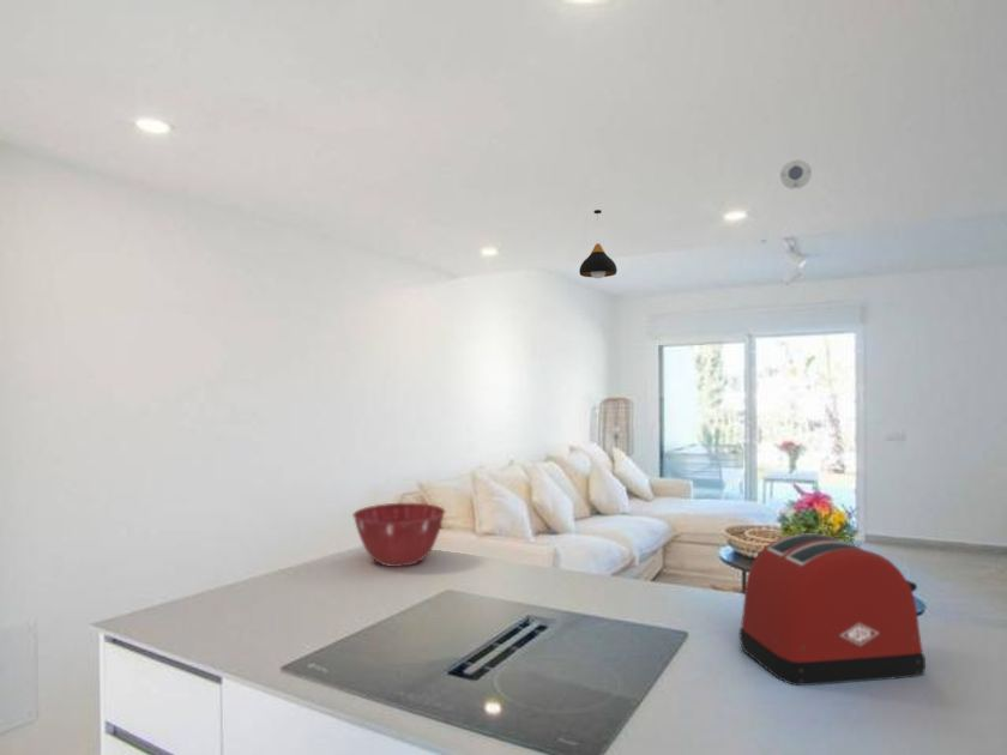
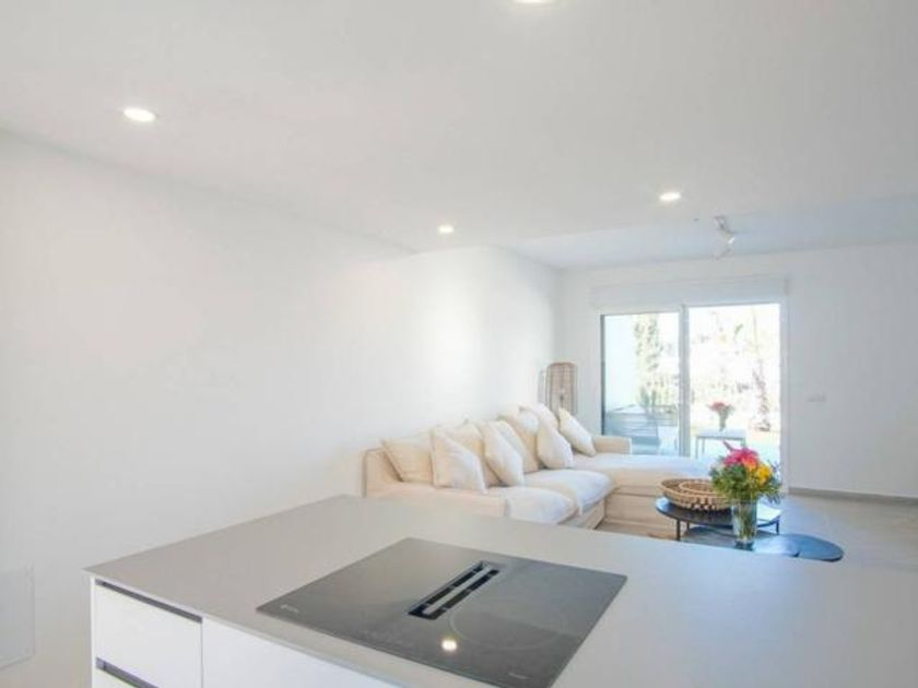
- pendant light [578,209,619,279]
- mixing bowl [351,502,446,568]
- smoke detector [779,158,813,191]
- toaster [738,532,927,687]
